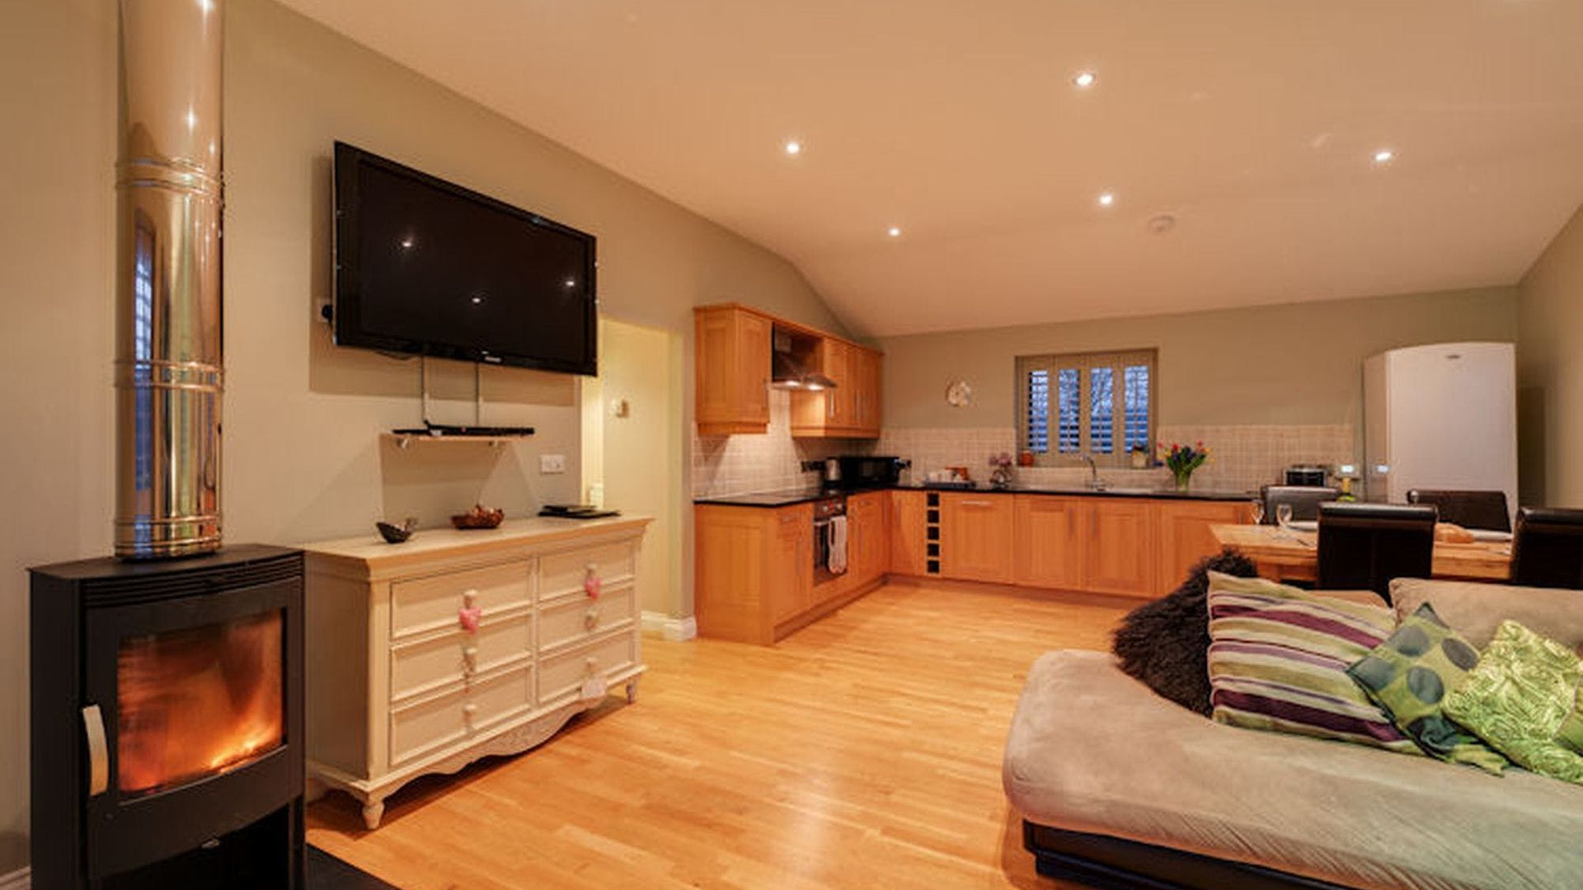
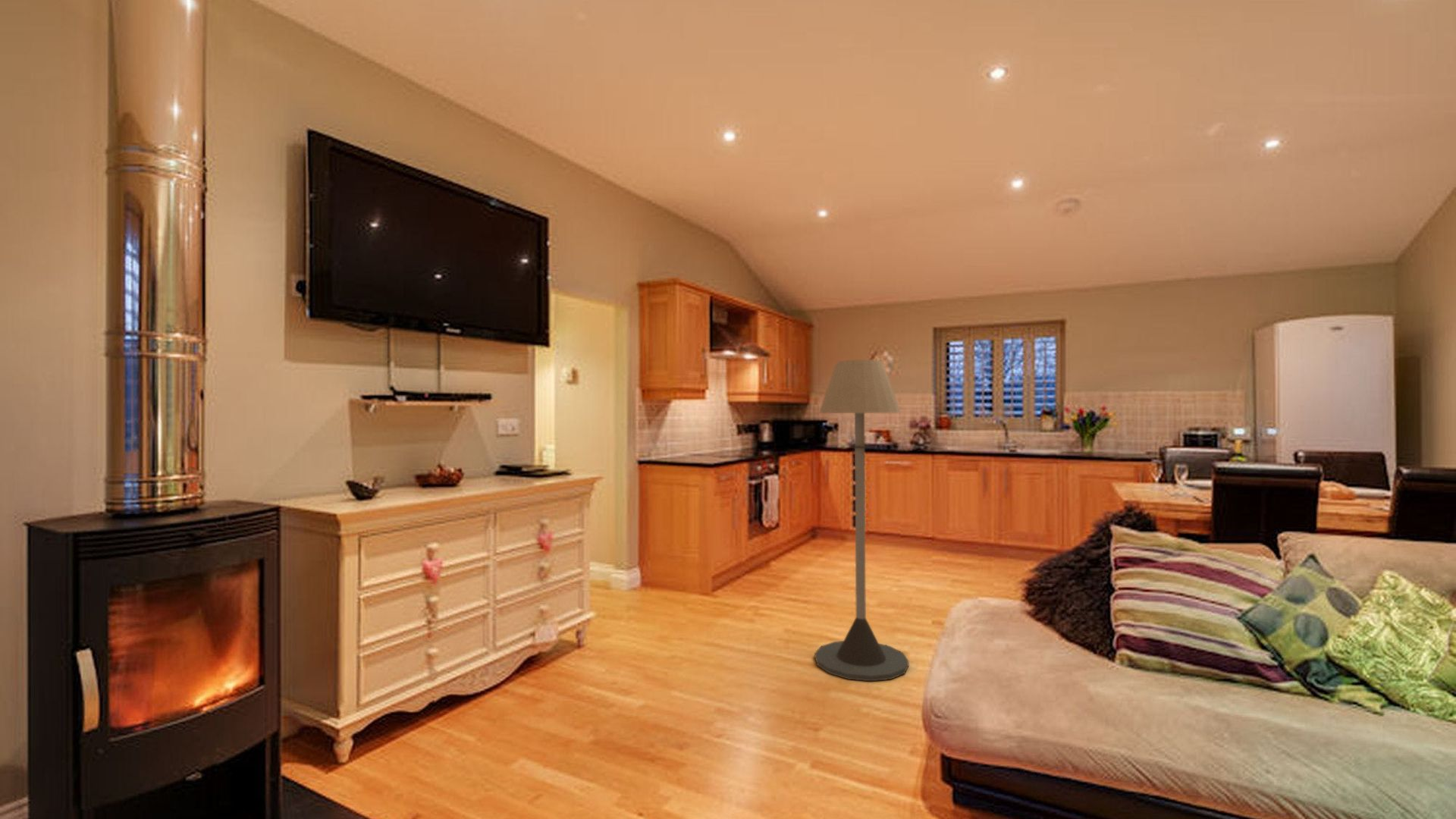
+ floor lamp [814,359,909,682]
